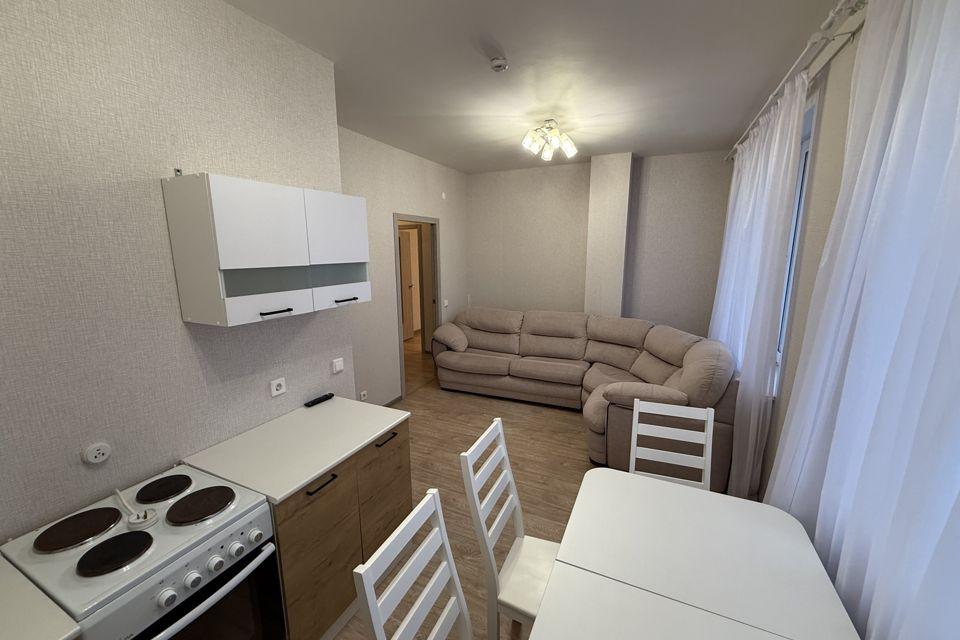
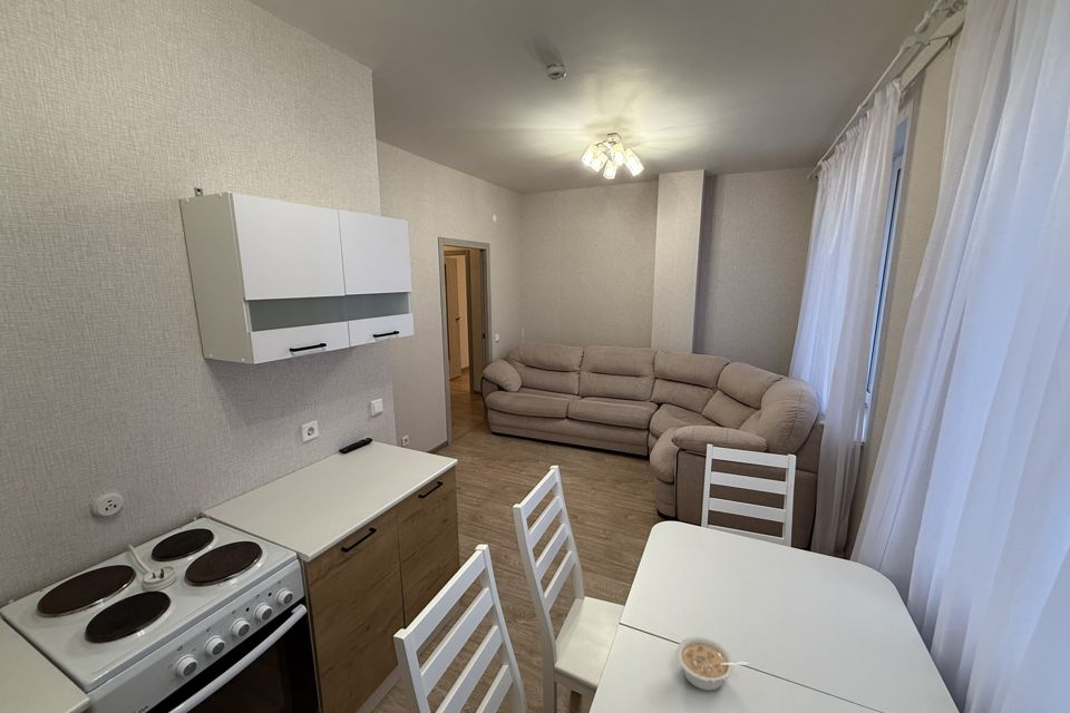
+ legume [675,635,749,692]
